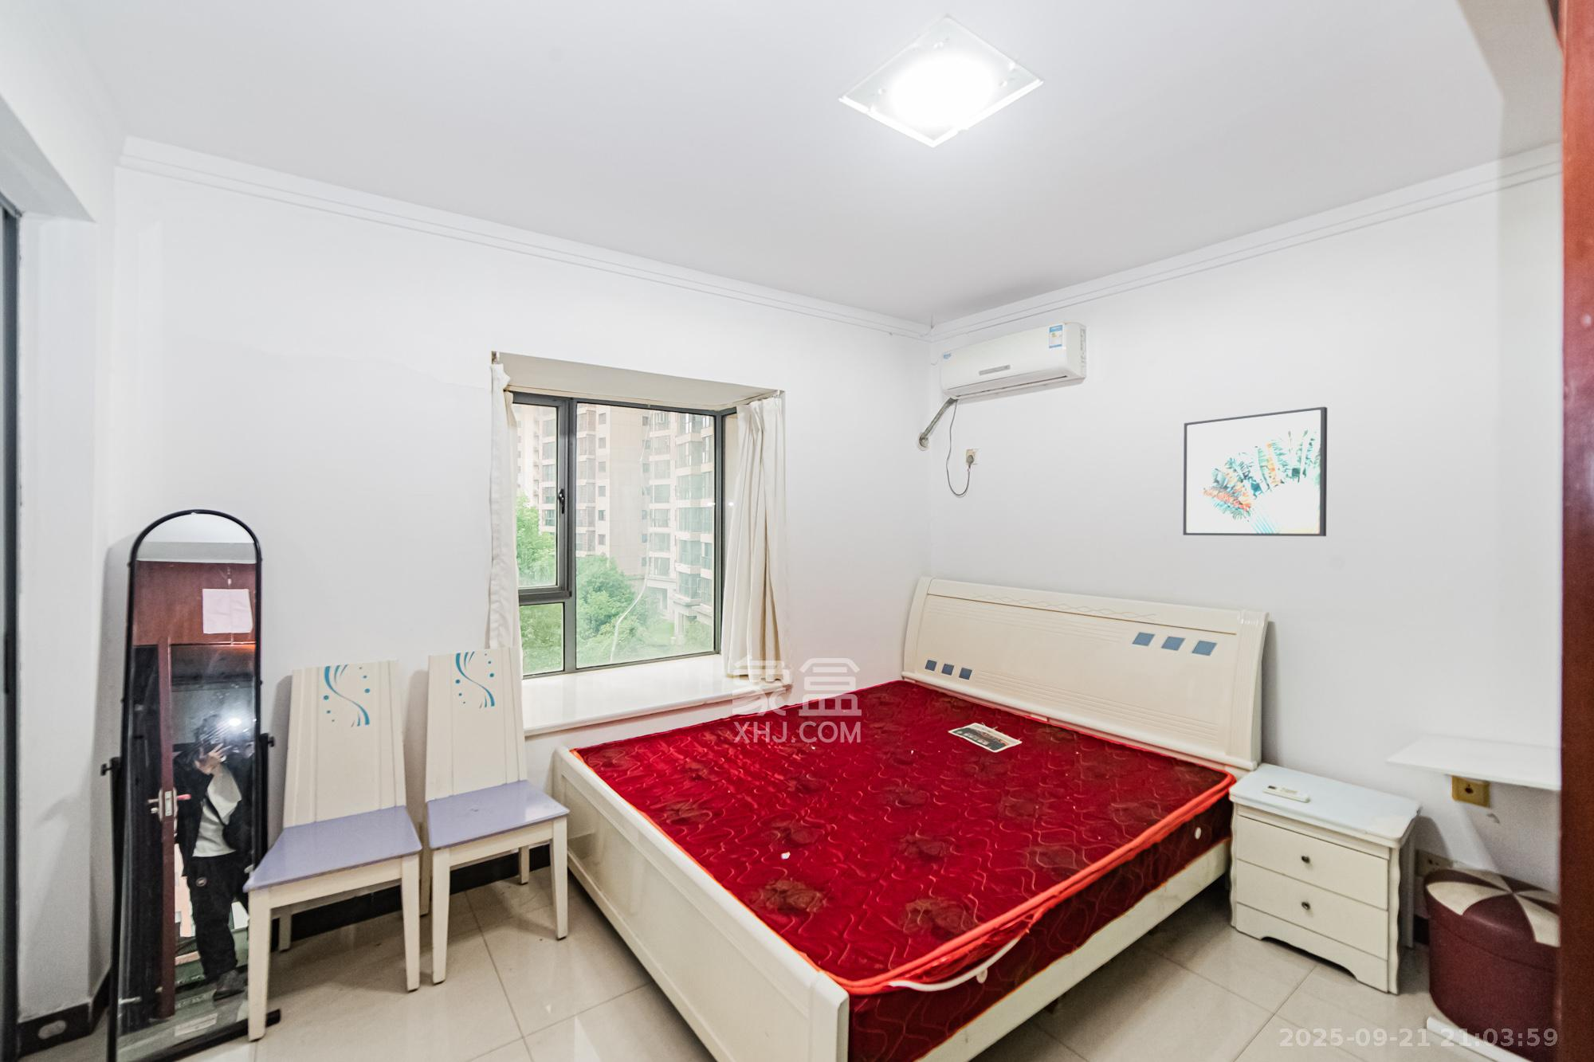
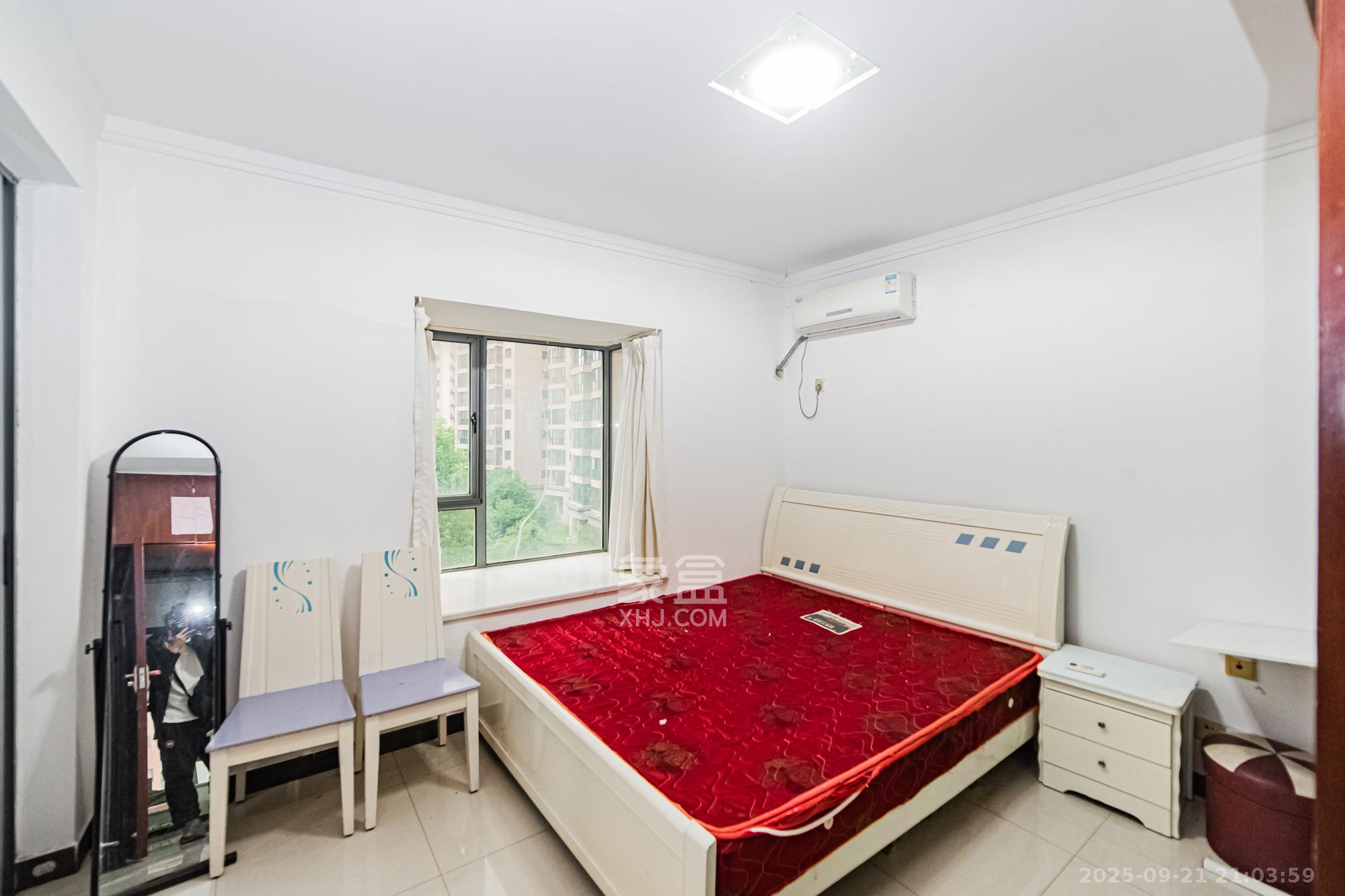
- wall art [1182,405,1327,537]
